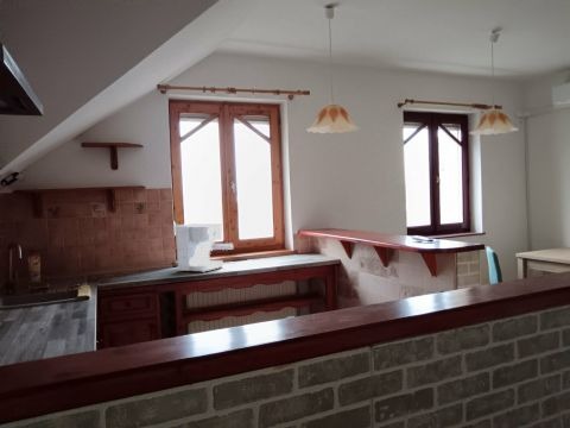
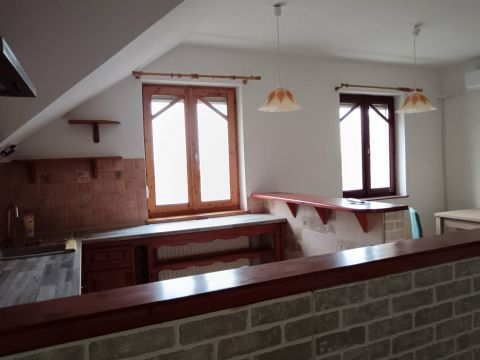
- coffee maker [175,222,234,273]
